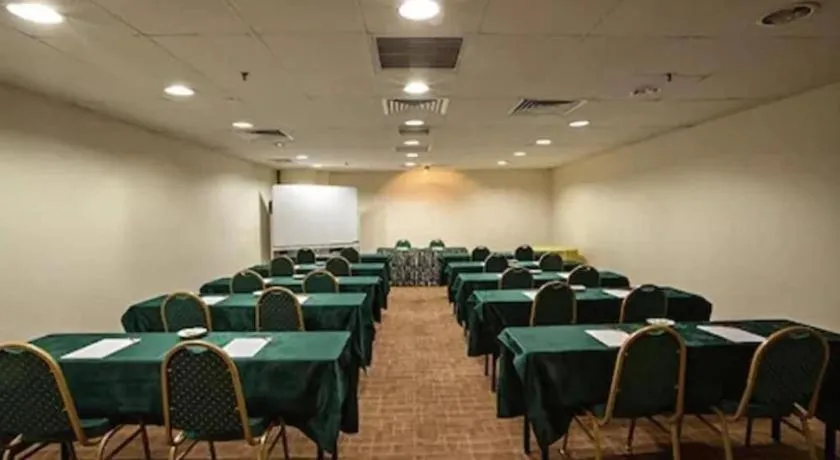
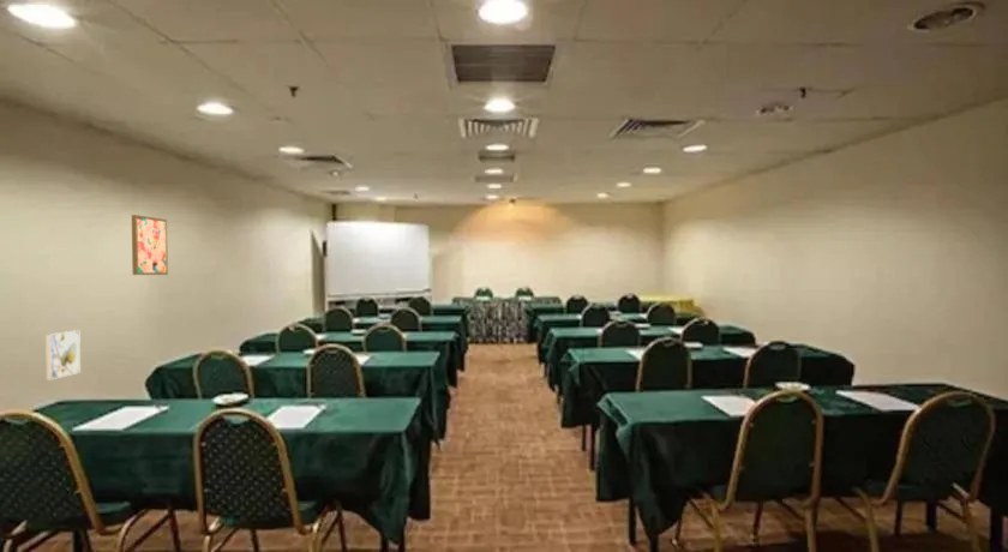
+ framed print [44,329,82,380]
+ wall art [131,214,169,276]
